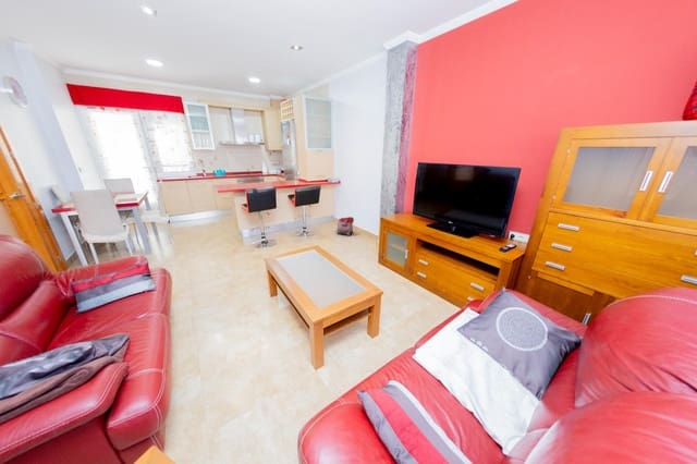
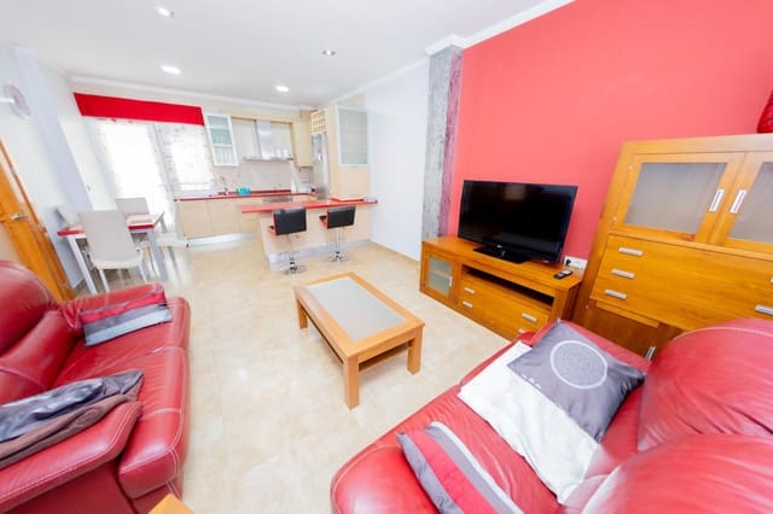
- bag [335,216,355,237]
